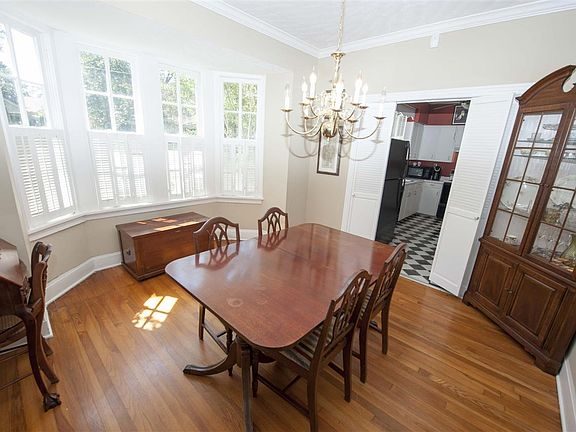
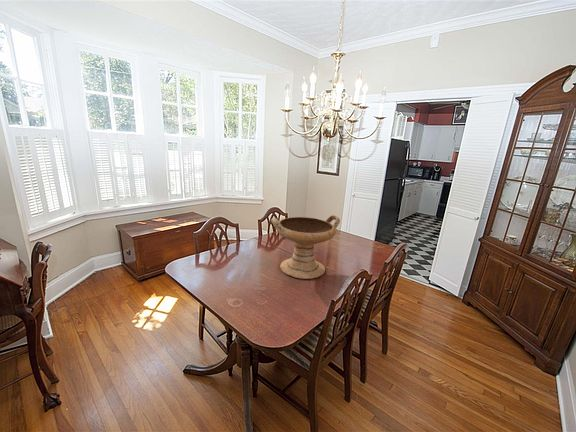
+ decorative bowl [270,214,341,280]
